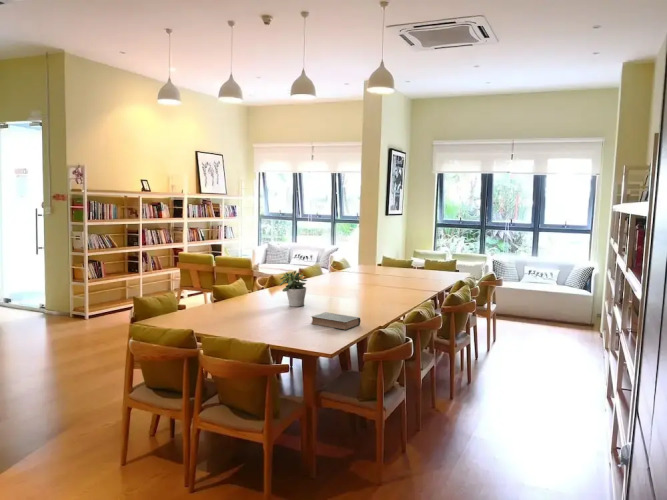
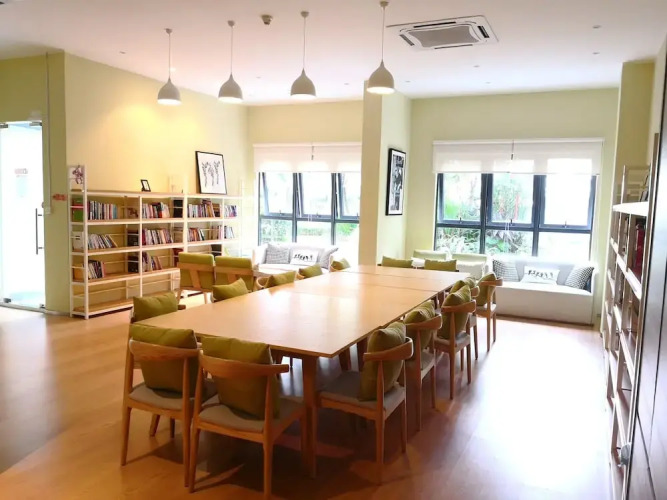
- potted plant [279,270,308,308]
- book [310,311,362,331]
